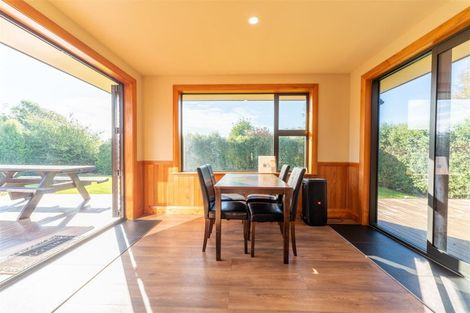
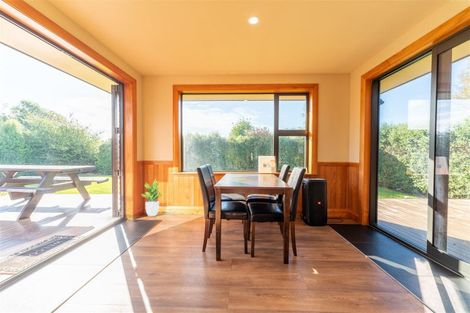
+ potted plant [140,178,165,217]
